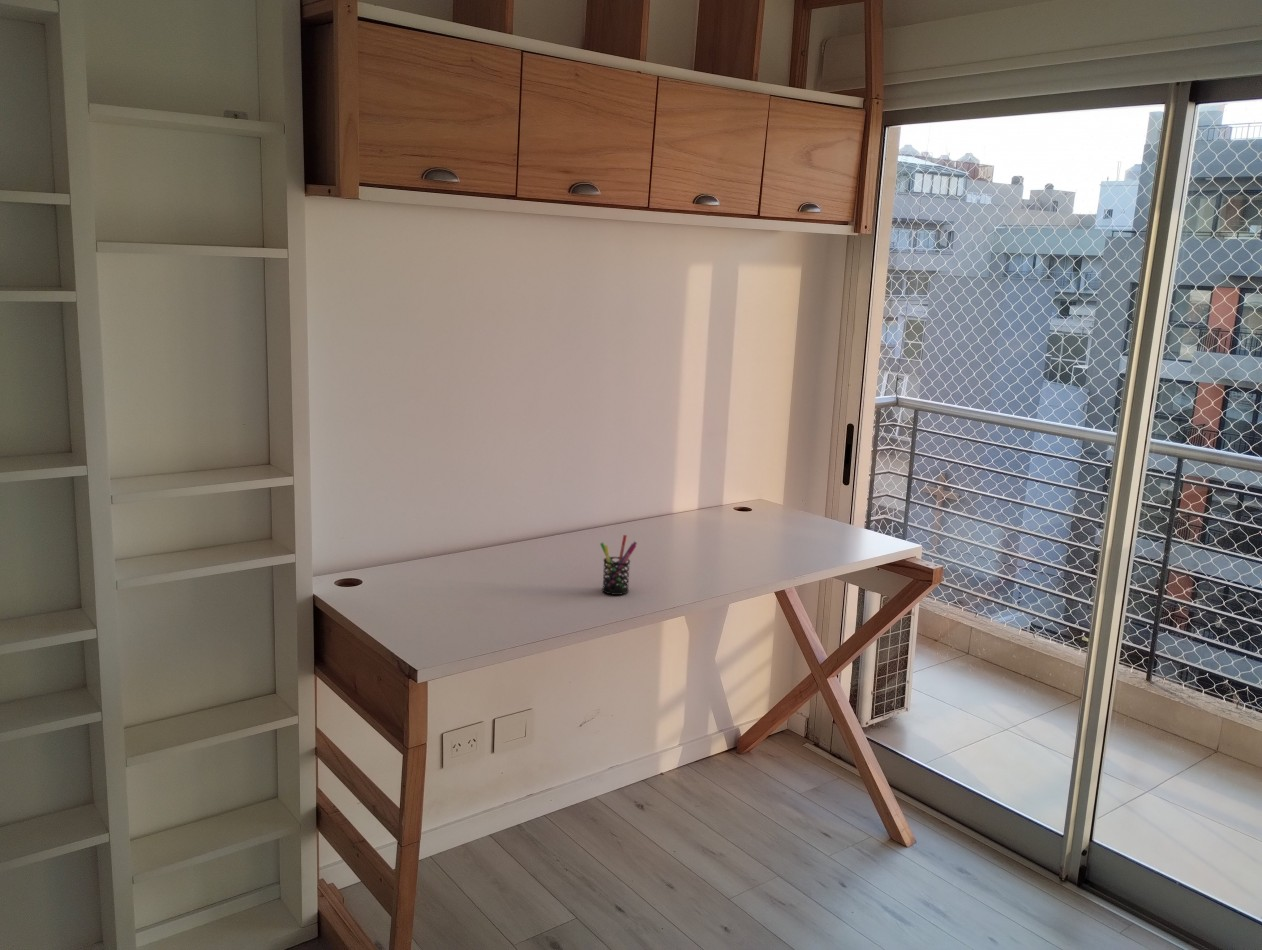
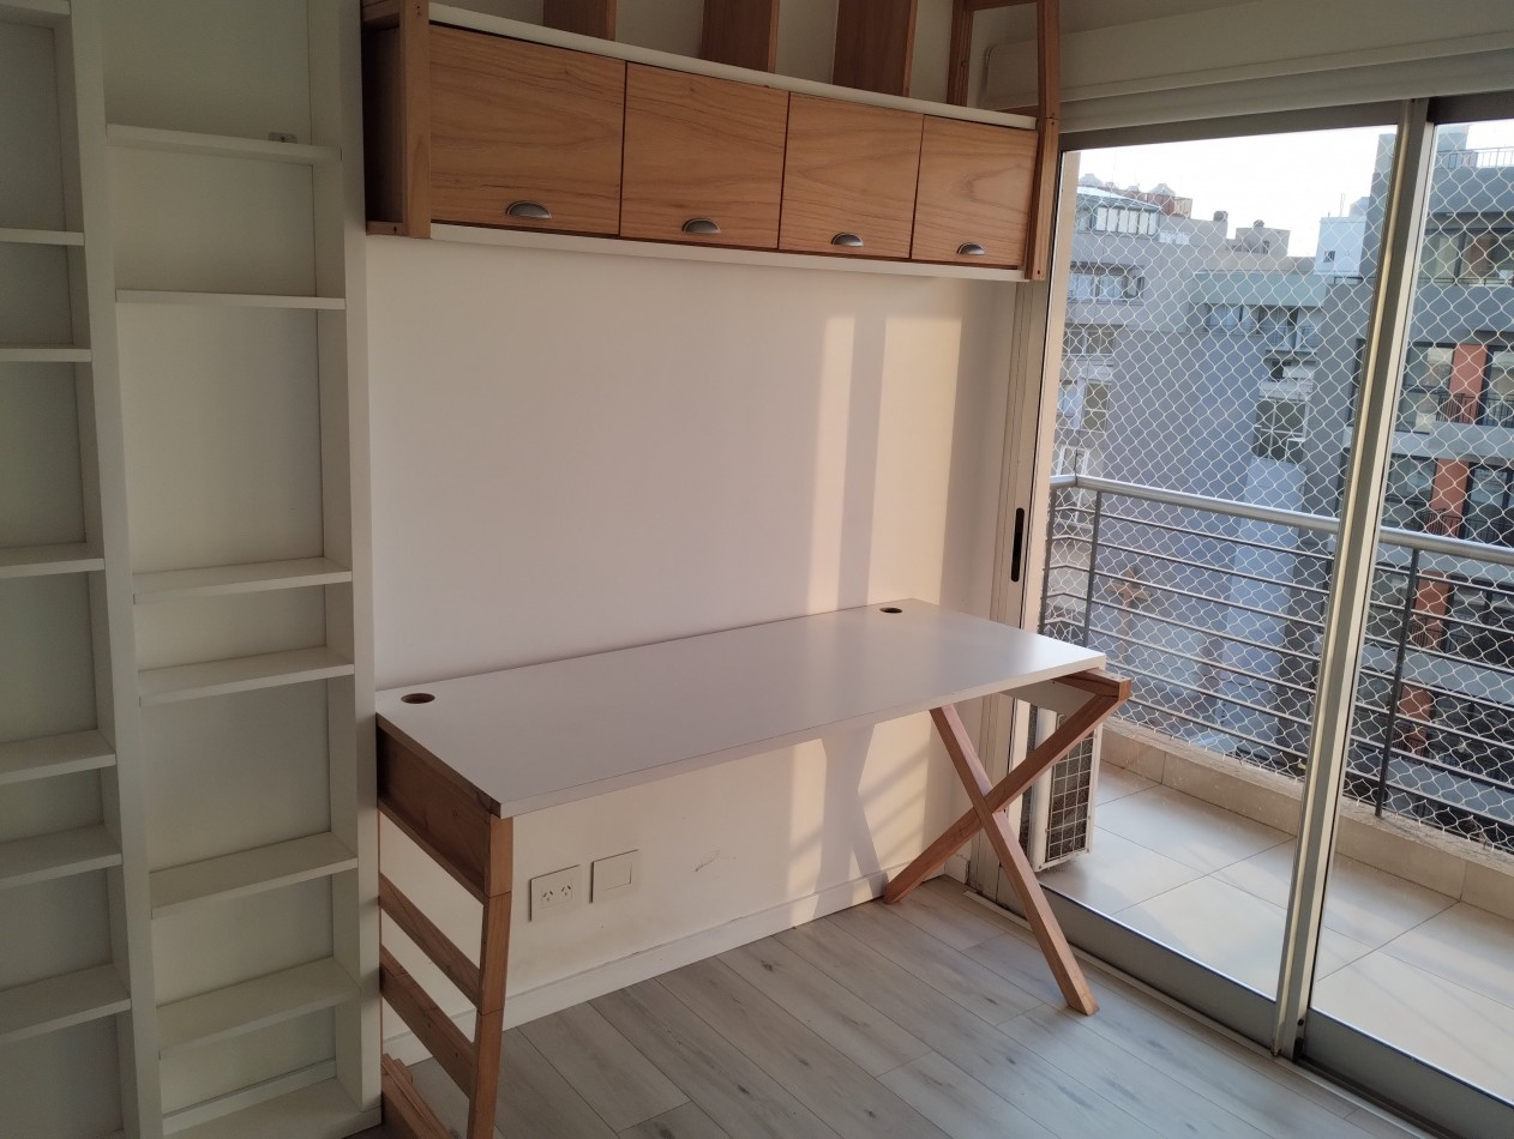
- pen holder [599,534,638,596]
